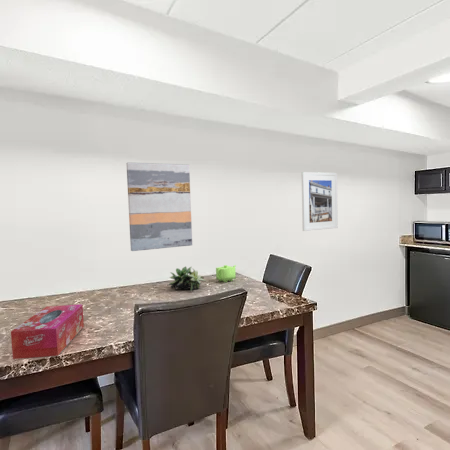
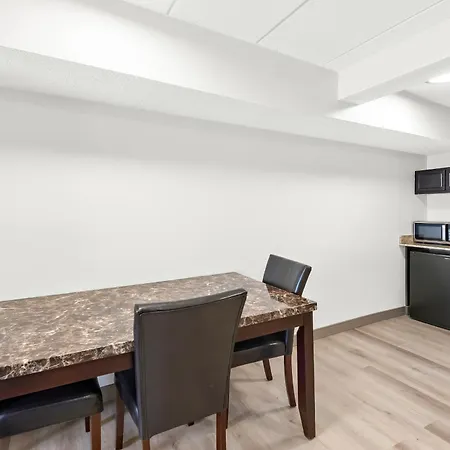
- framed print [301,171,339,232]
- succulent plant [168,265,207,292]
- wall art [125,161,193,252]
- teapot [215,264,237,283]
- tissue box [10,303,85,360]
